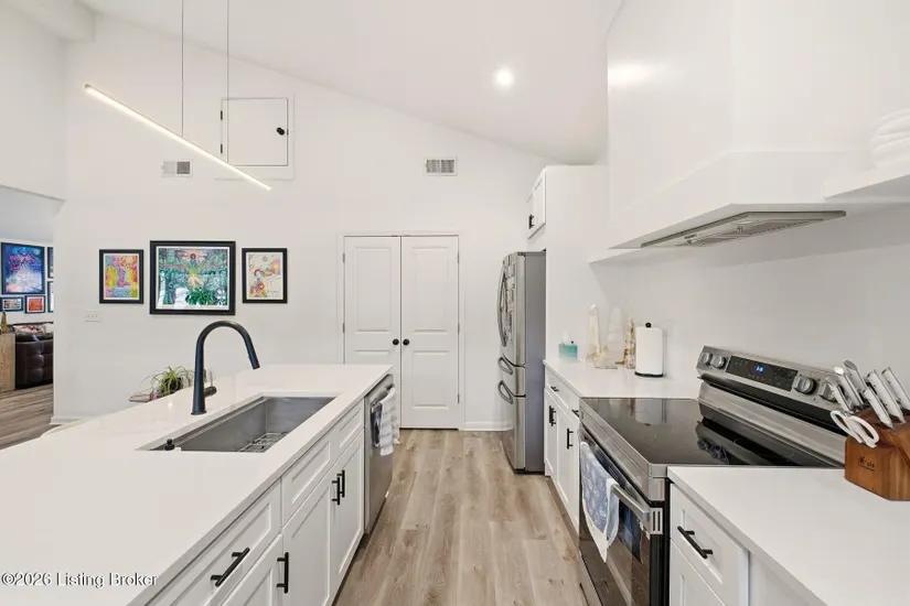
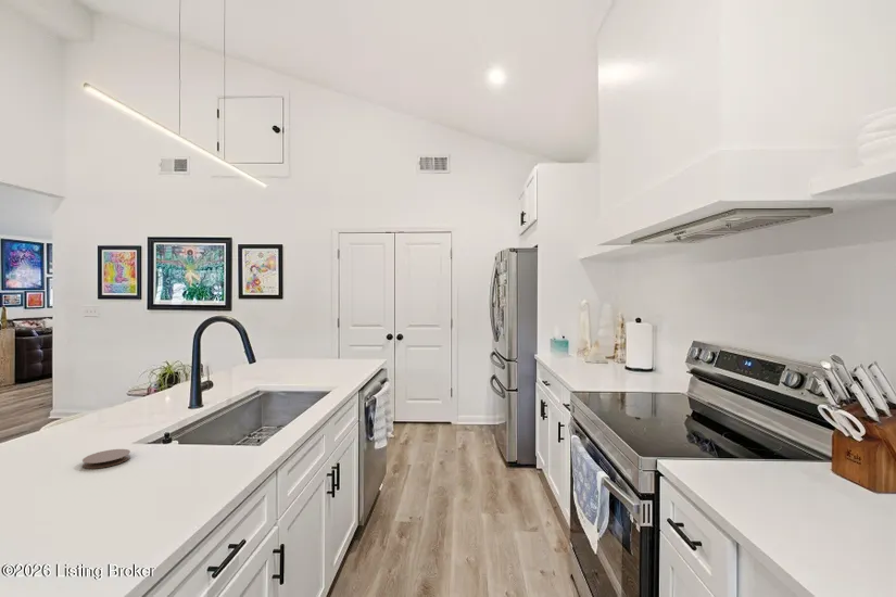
+ coaster [81,448,131,469]
